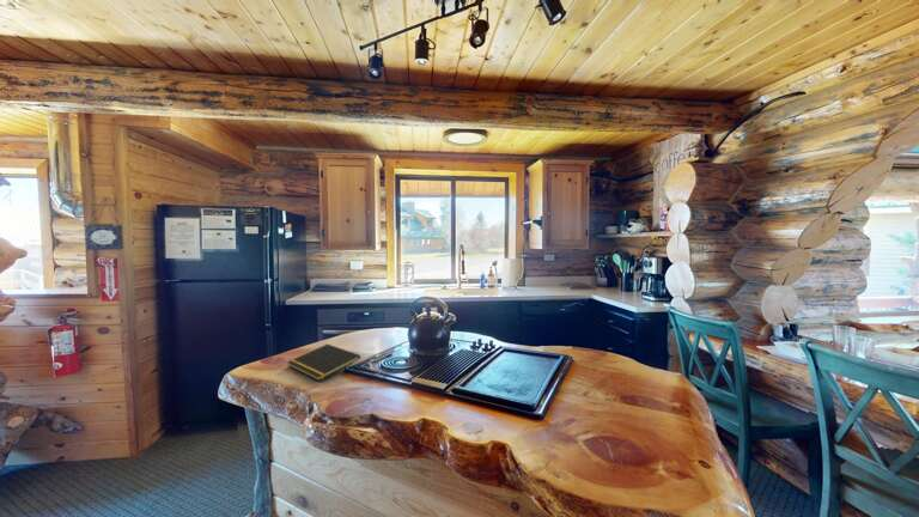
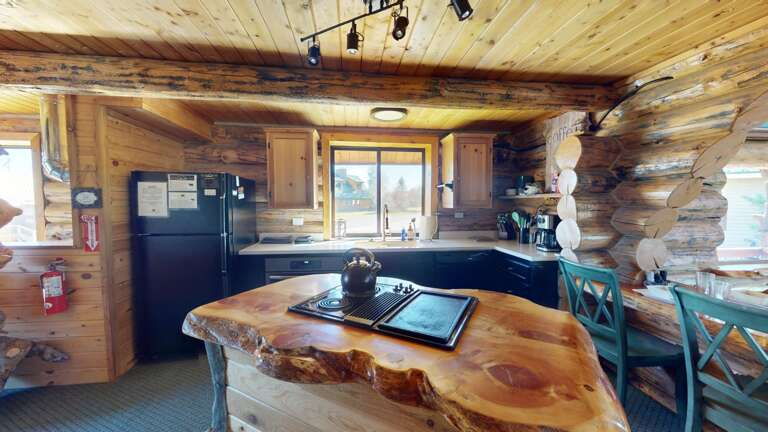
- notepad [286,343,361,382]
